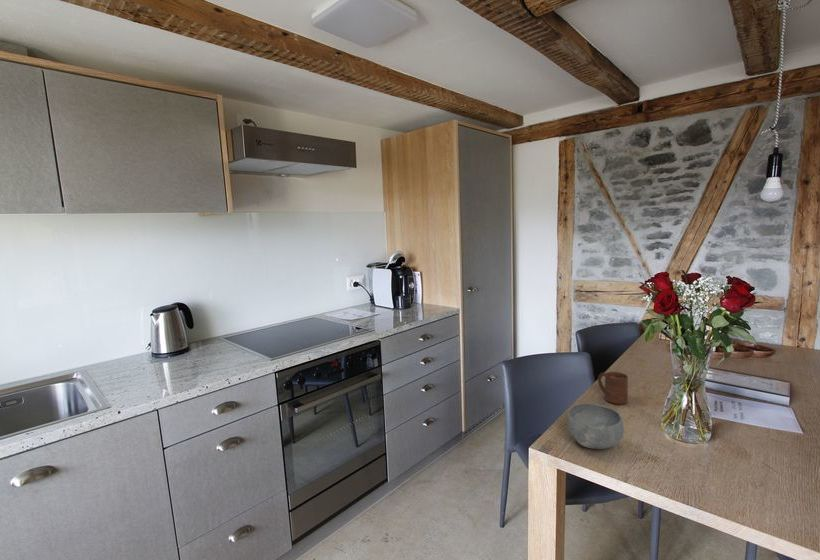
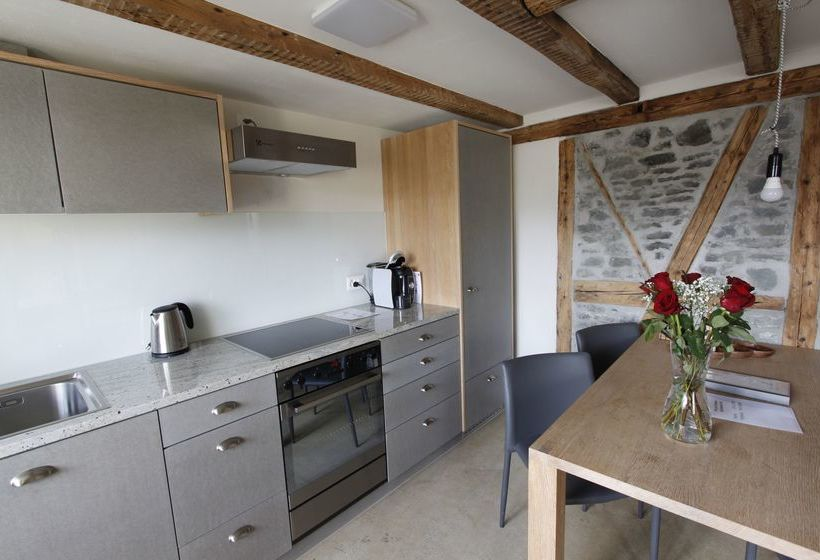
- bowl [566,402,625,450]
- cup [597,371,629,405]
